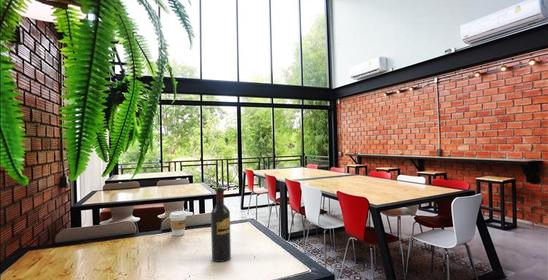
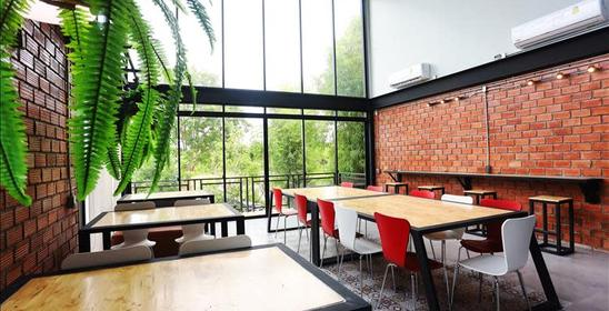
- coffee cup [169,210,187,237]
- wine bottle [210,186,232,263]
